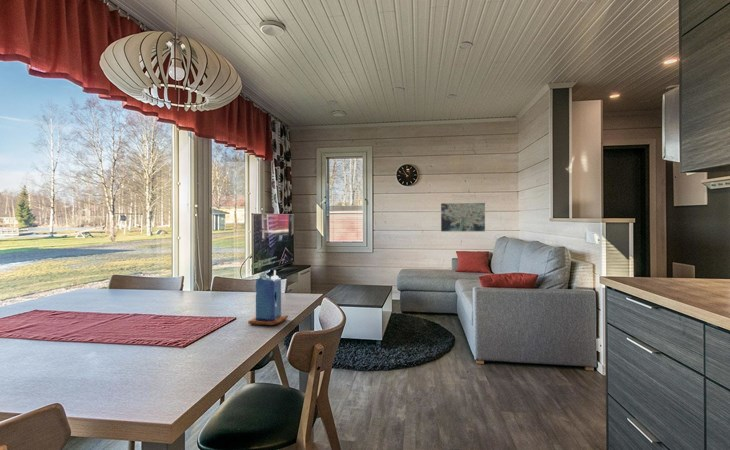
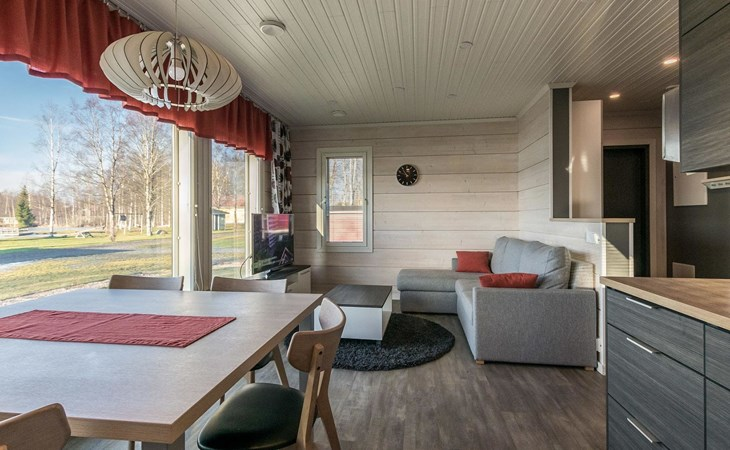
- wall art [440,202,486,232]
- candle [247,270,289,326]
